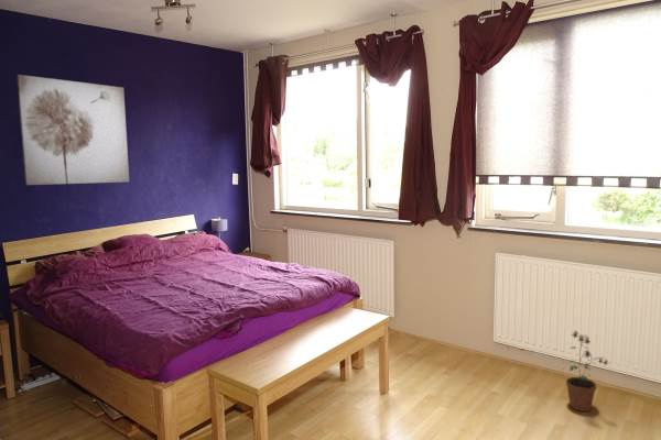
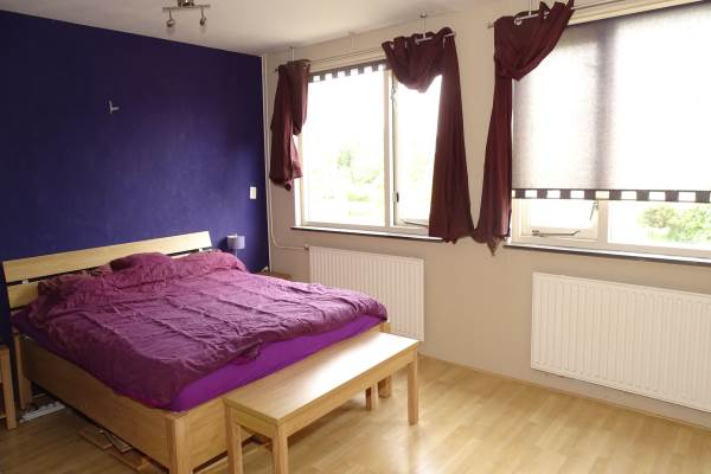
- wall art [15,74,130,186]
- potted plant [565,330,609,413]
